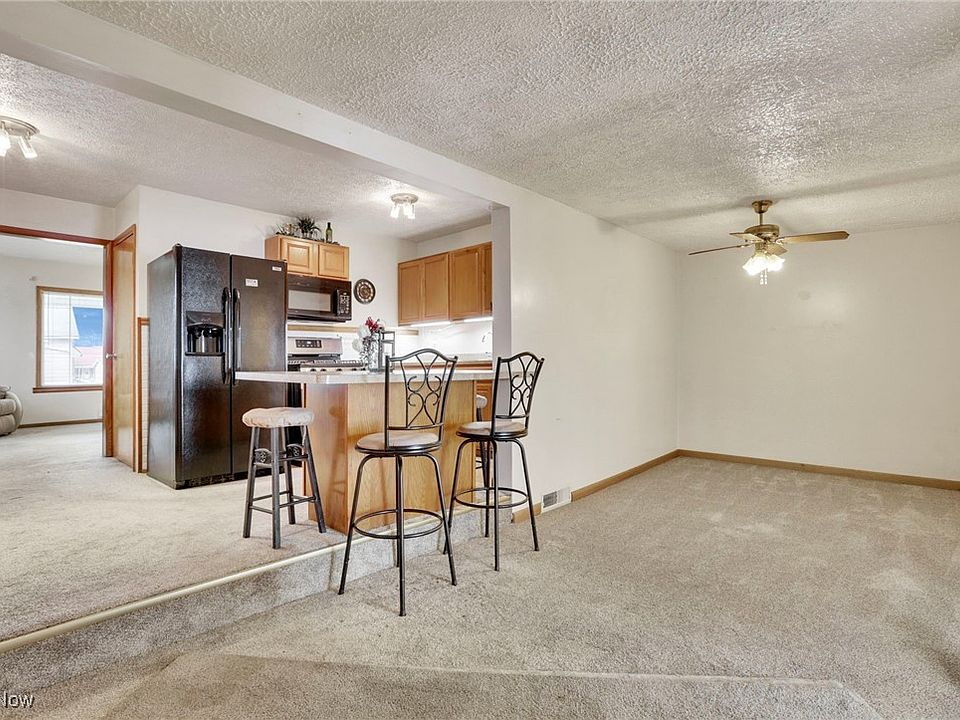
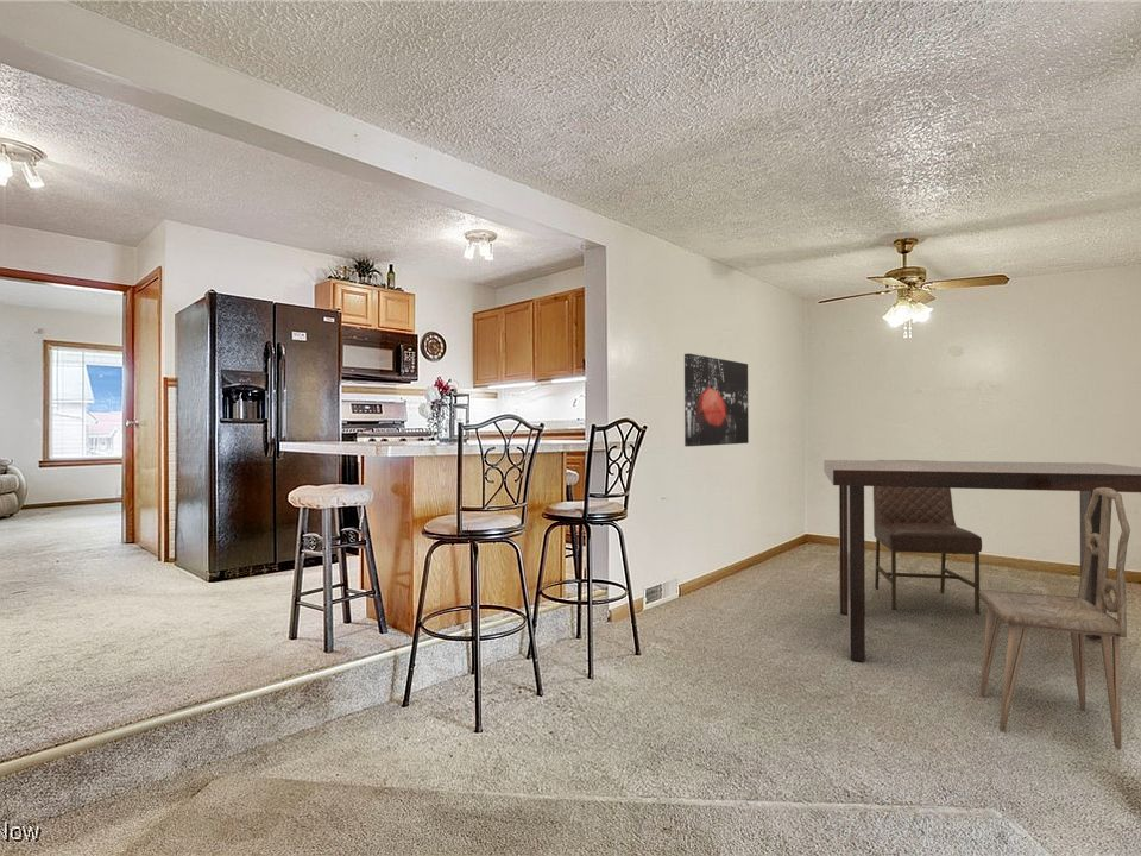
+ dining table [822,459,1141,662]
+ wall art [683,352,750,447]
+ chair [872,459,983,616]
+ chair [978,487,1131,750]
